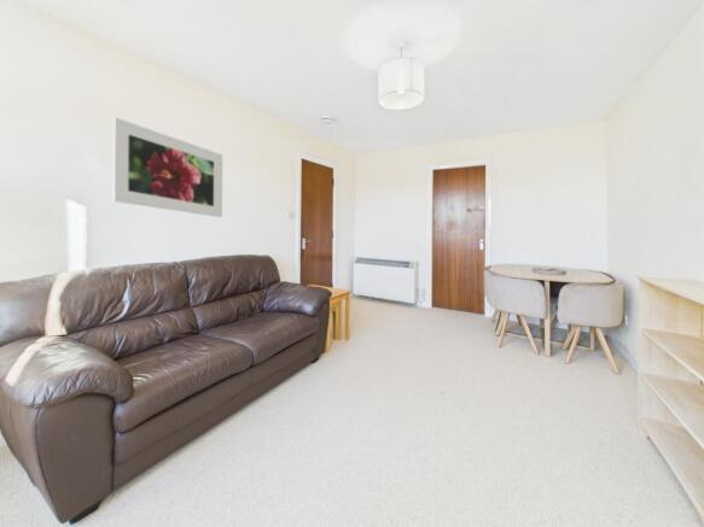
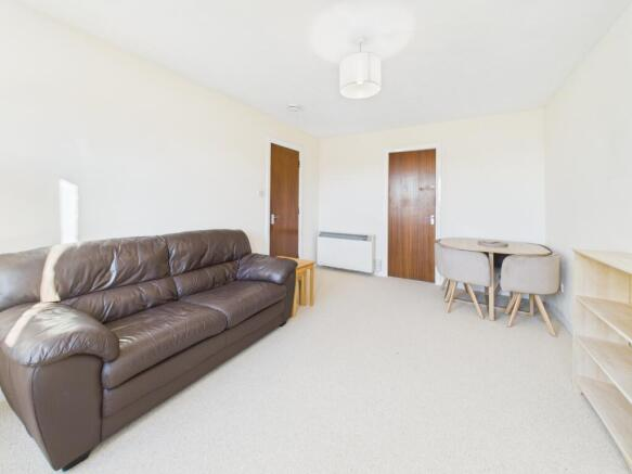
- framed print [112,116,223,218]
